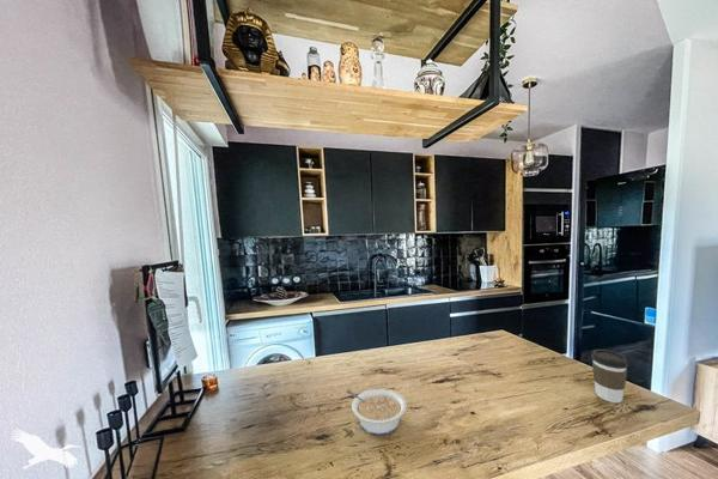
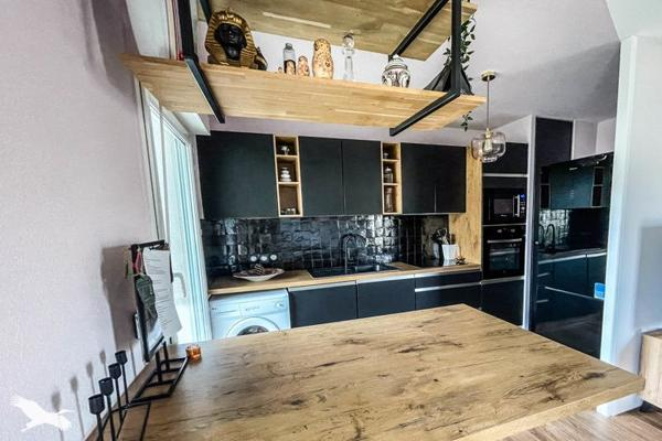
- coffee cup [590,348,629,404]
- legume [345,388,408,436]
